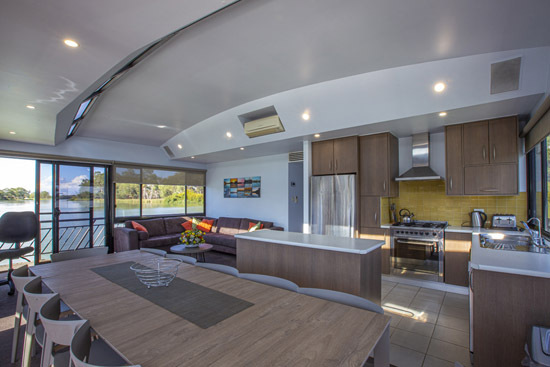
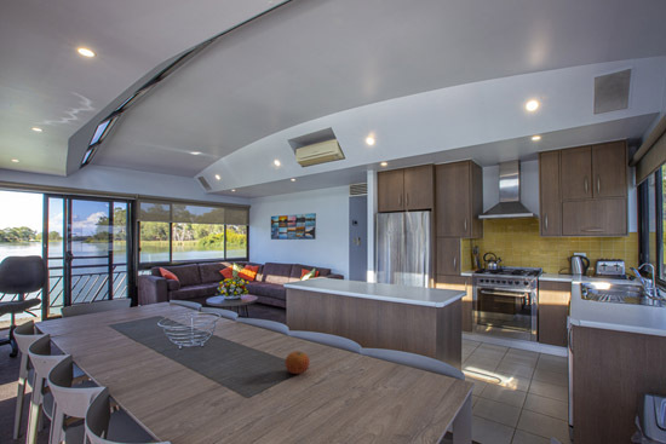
+ fruit [283,350,311,375]
